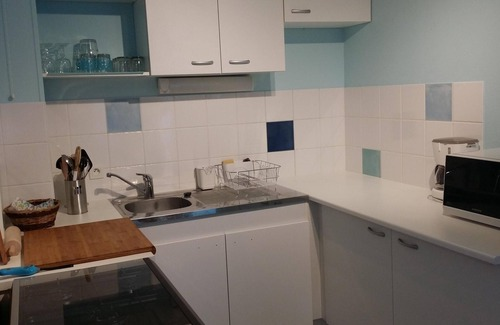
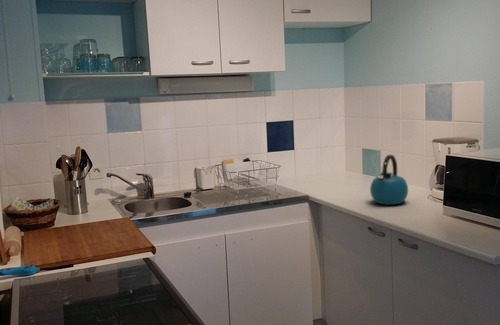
+ kettle [369,154,409,206]
